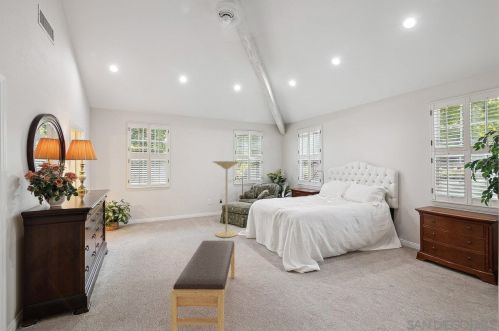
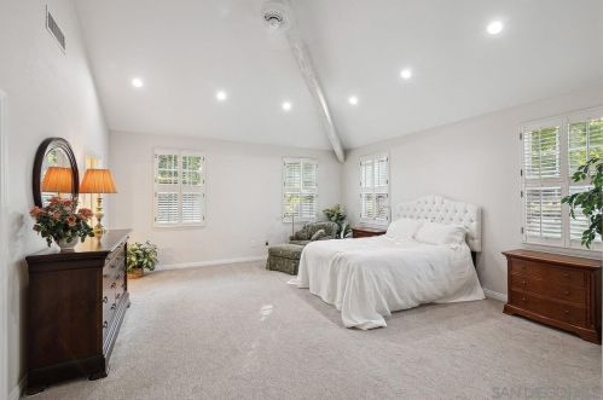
- candle holder [211,159,241,238]
- bench [170,240,236,331]
